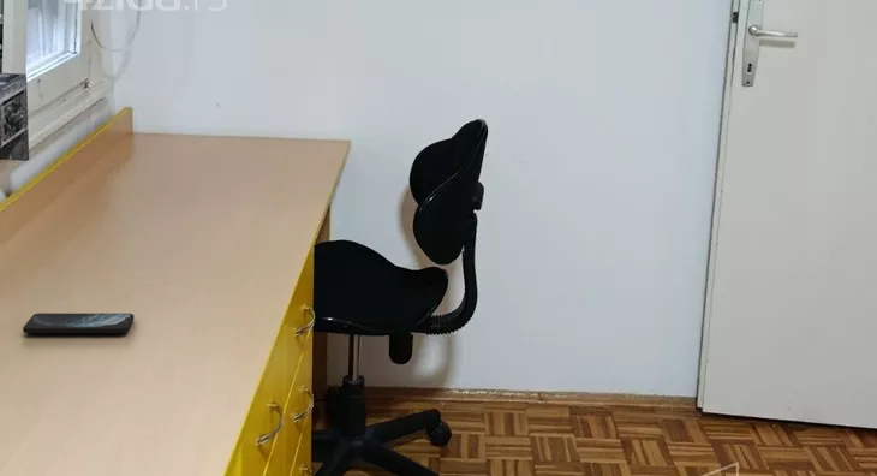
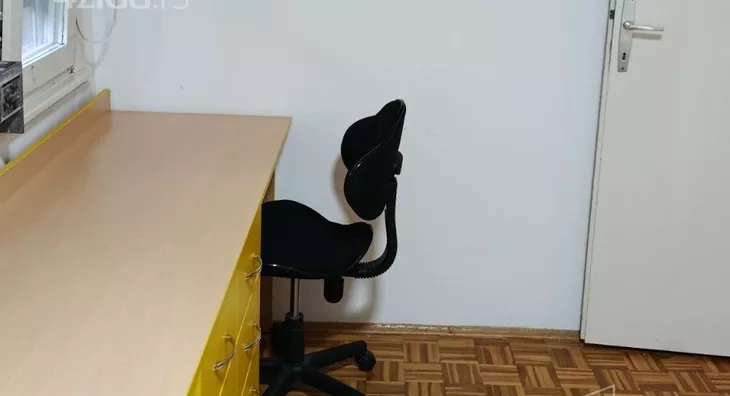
- smartphone [22,311,136,334]
